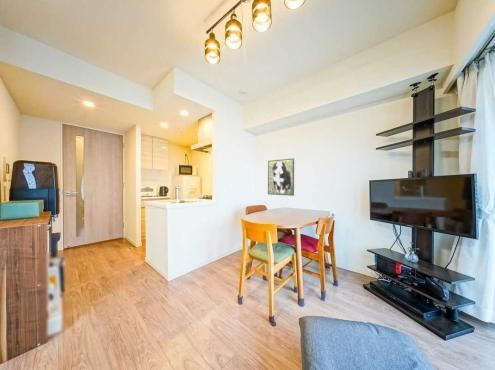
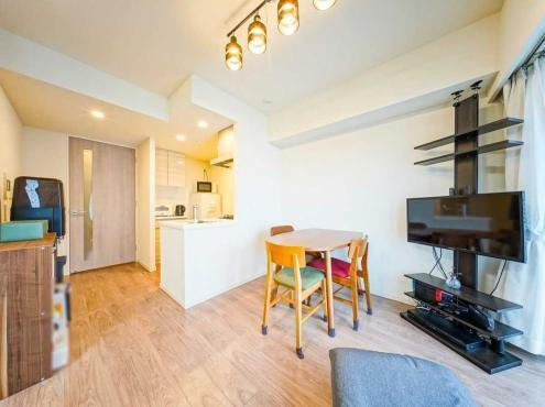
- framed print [267,157,295,197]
